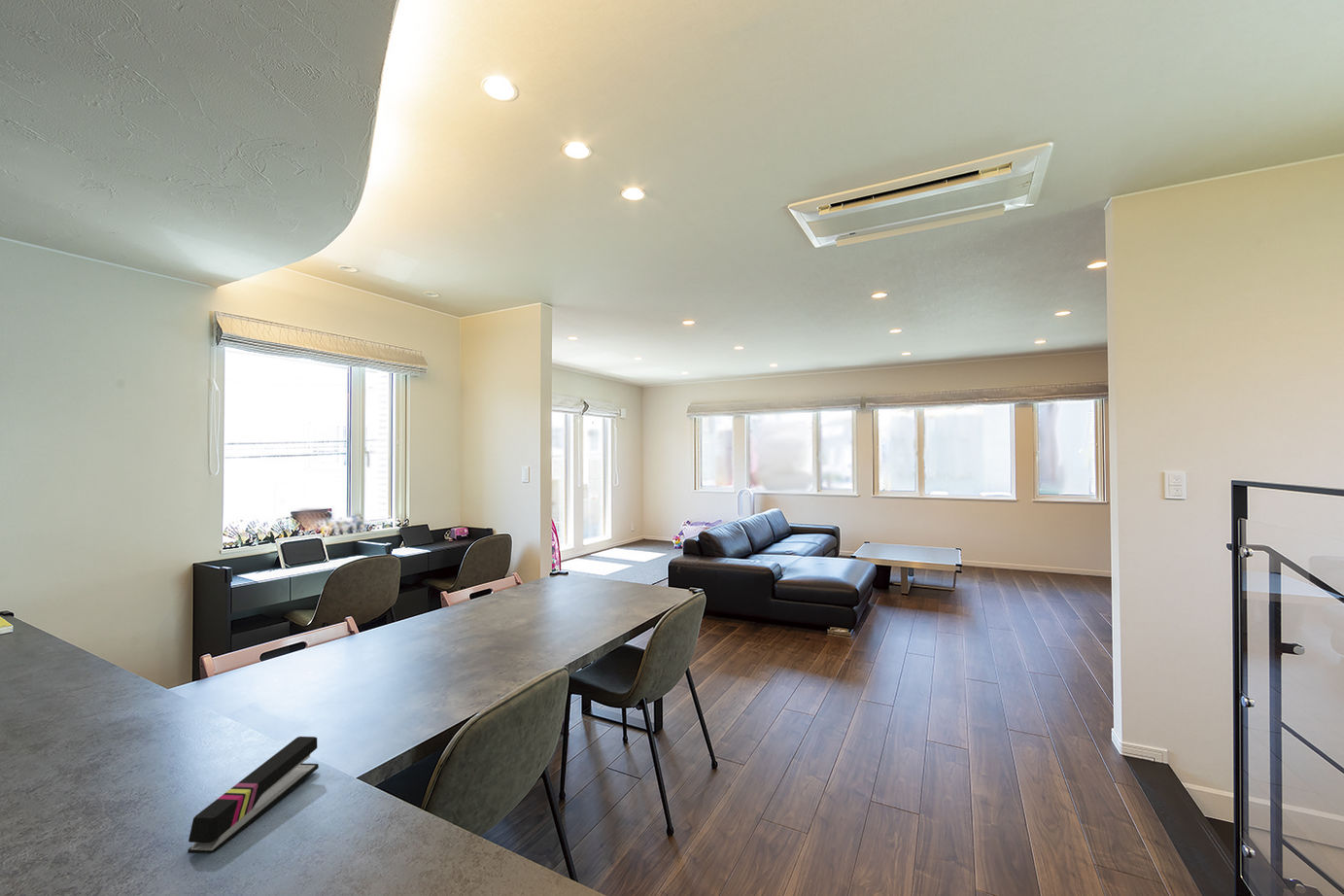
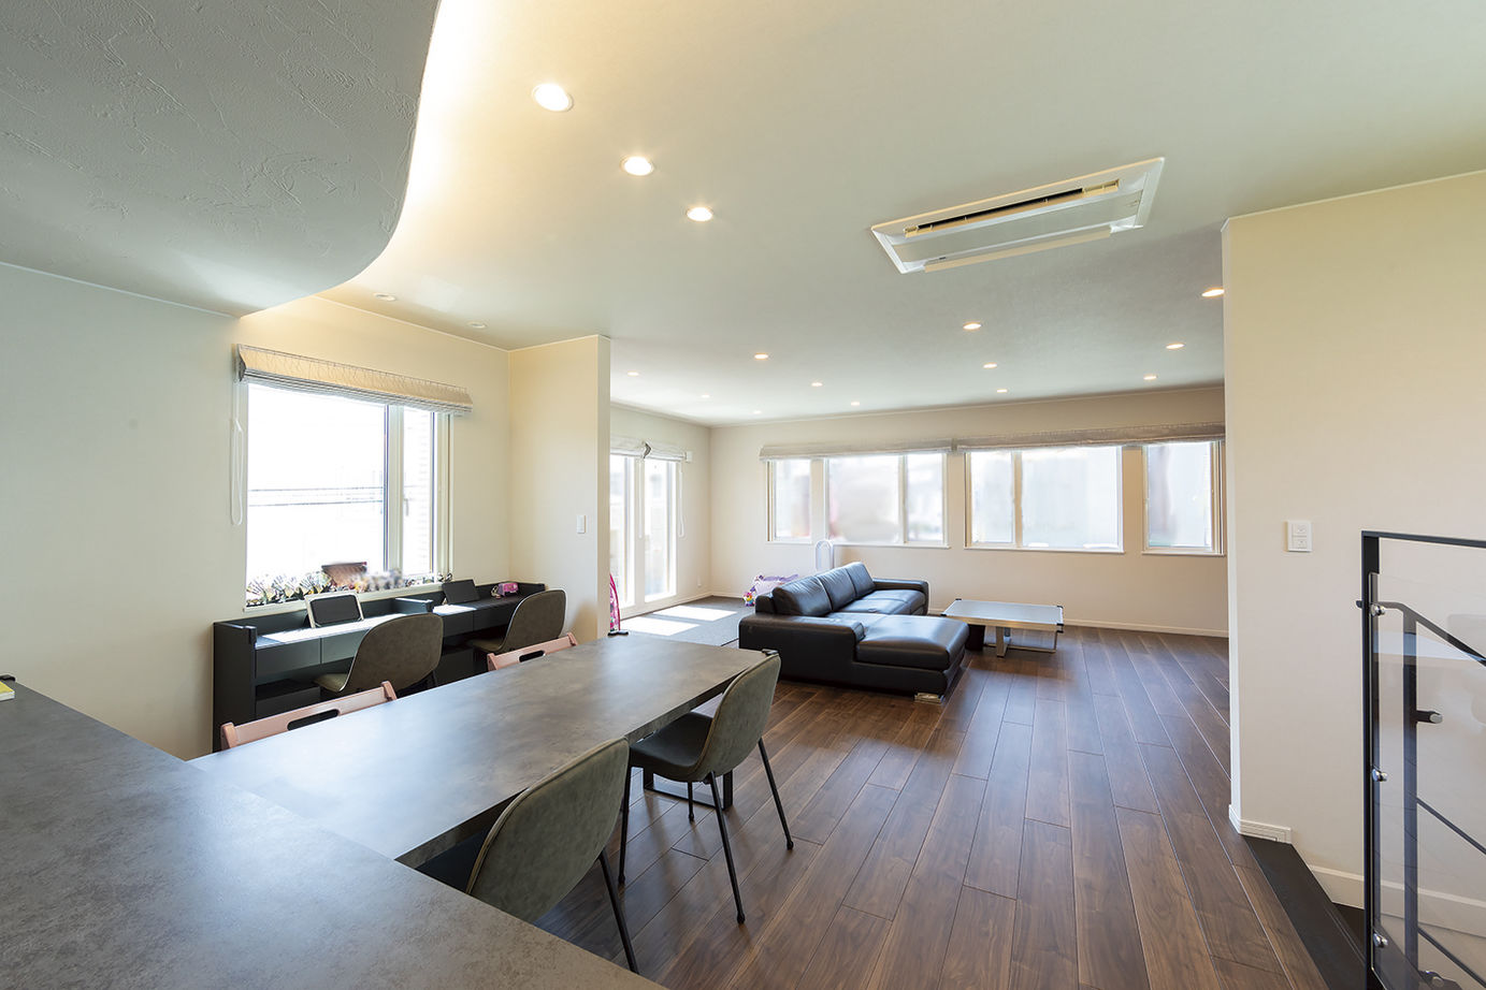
- stapler [187,736,320,854]
